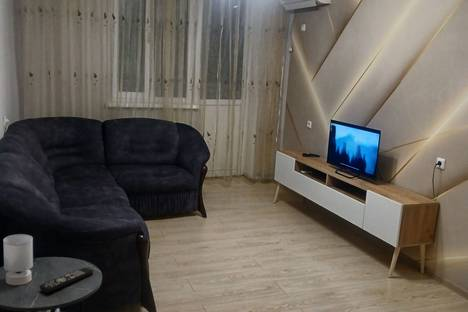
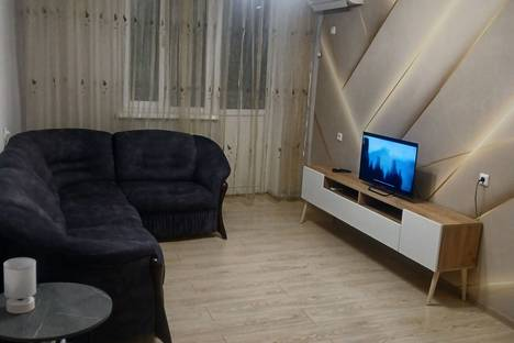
- remote control [38,267,94,294]
